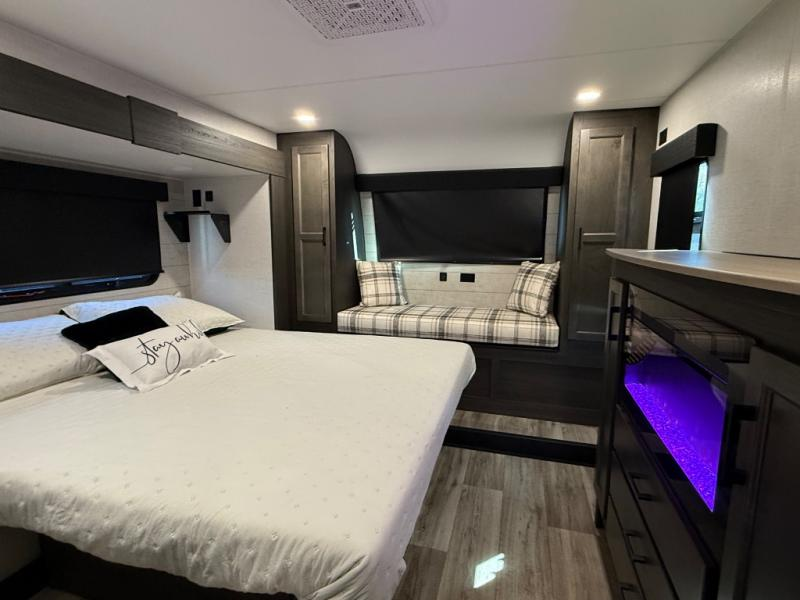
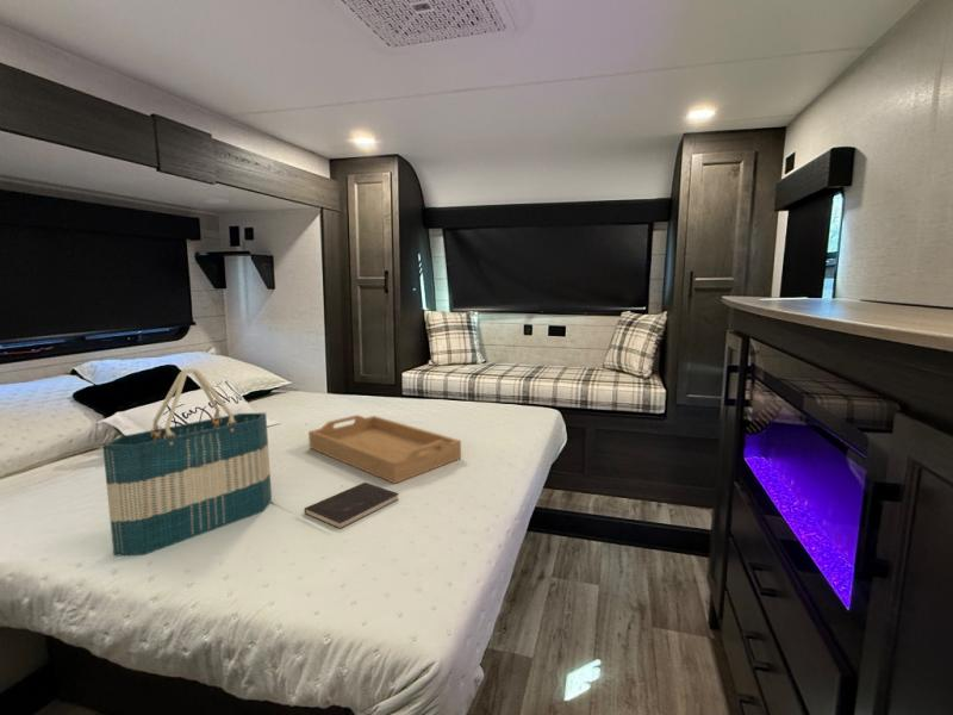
+ serving tray [307,414,462,485]
+ hardcover book [304,481,400,530]
+ tote bag [101,367,273,558]
